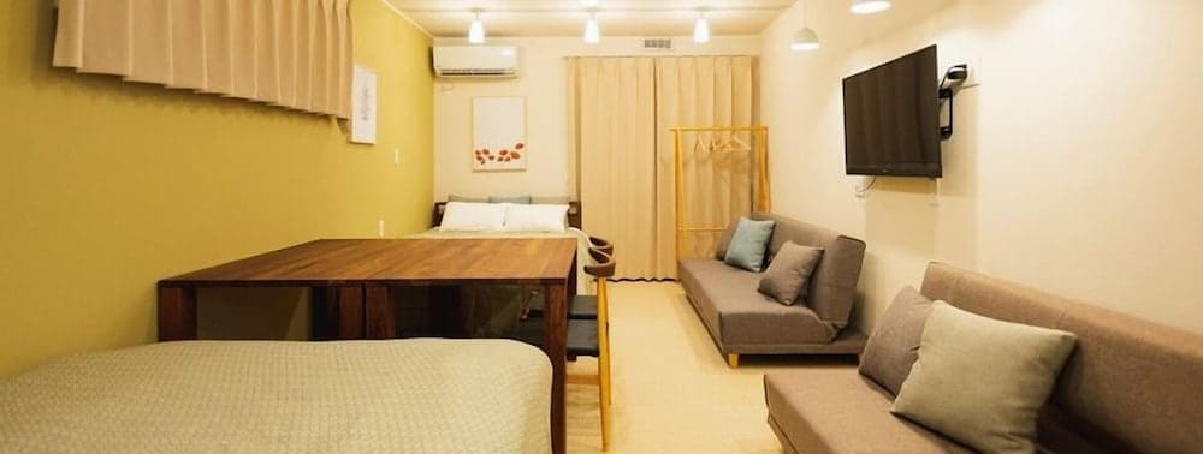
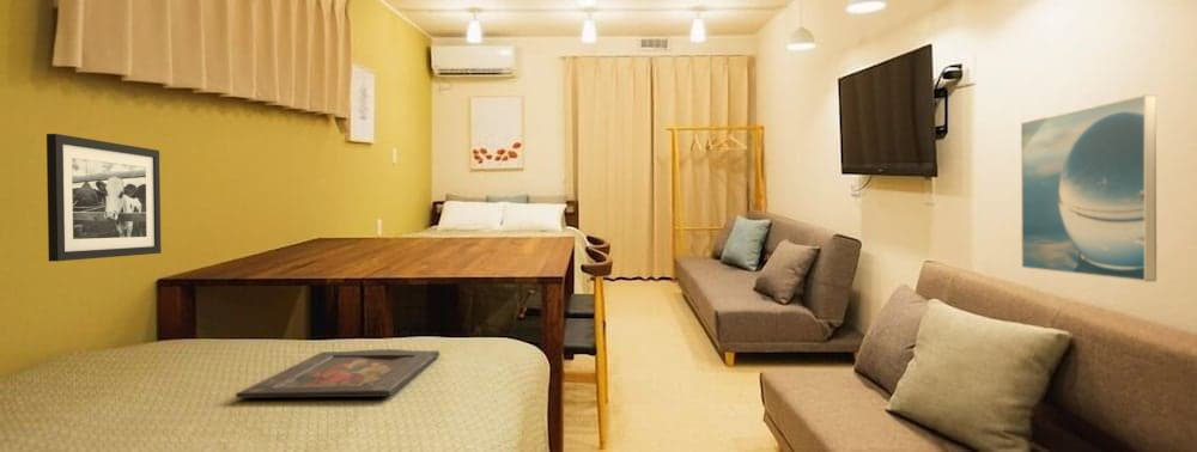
+ picture frame [45,133,162,262]
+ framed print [1020,93,1157,282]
+ tray [235,348,440,399]
